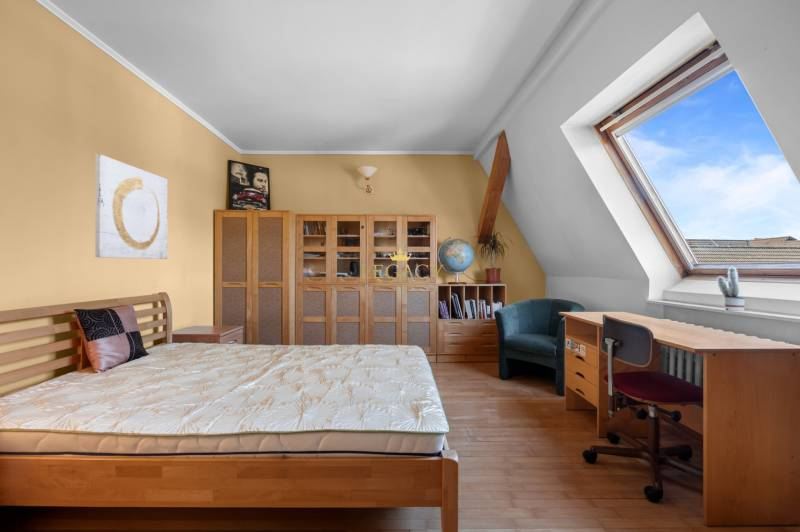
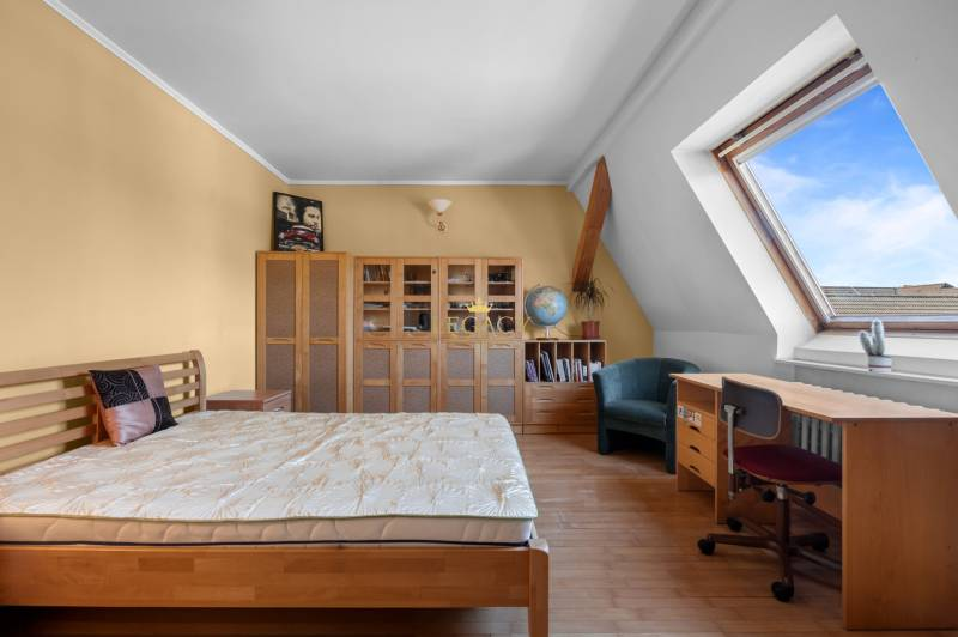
- wall art [94,153,169,260]
